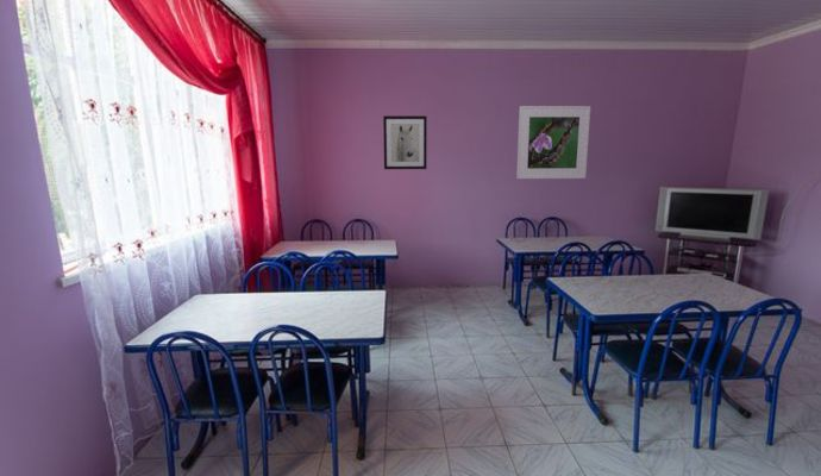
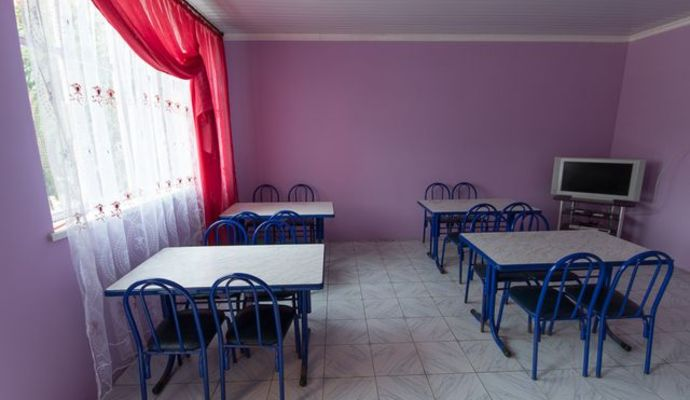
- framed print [515,105,591,180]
- wall art [382,114,428,170]
